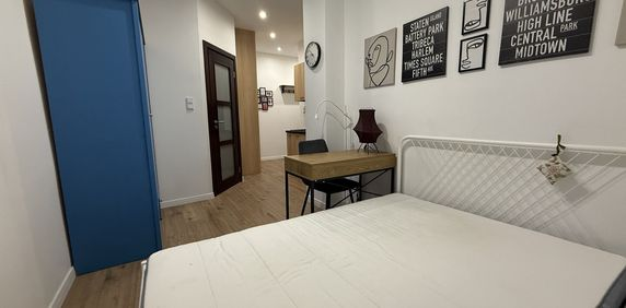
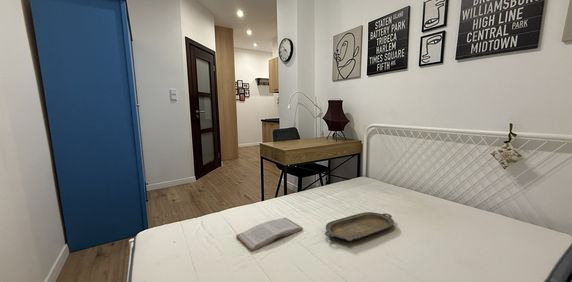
+ book [235,217,304,252]
+ serving tray [324,211,395,242]
